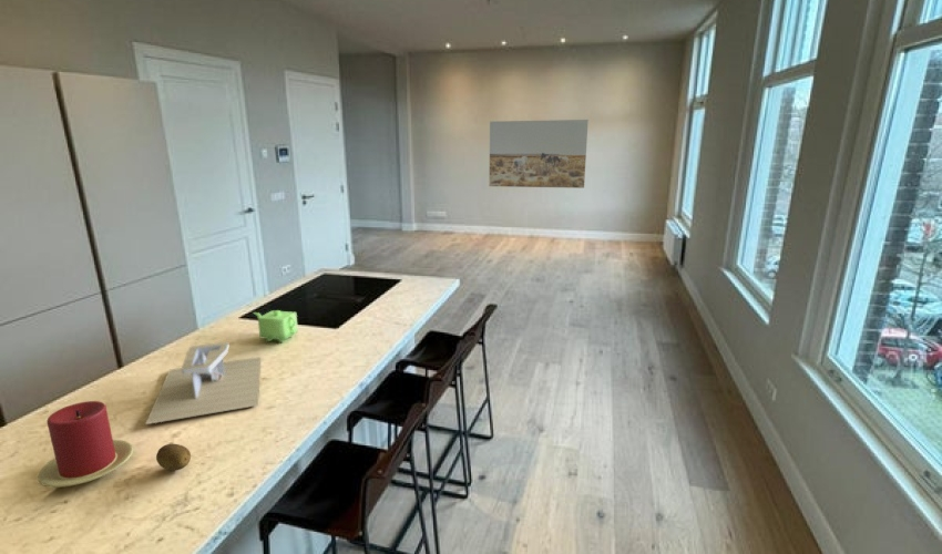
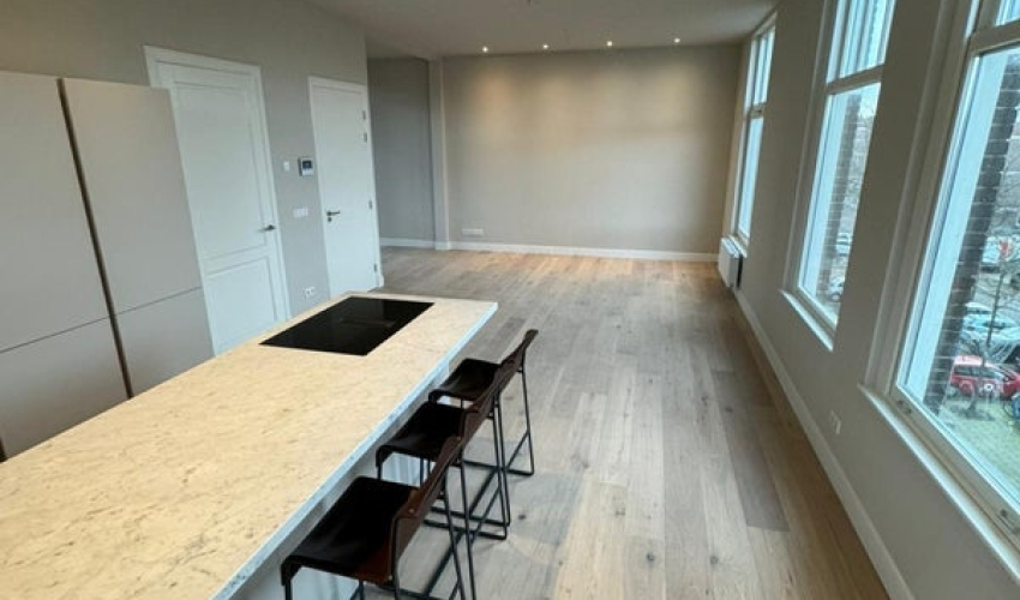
- architectural model [144,341,262,425]
- wall art [488,119,590,189]
- fruit [155,443,192,472]
- teapot [252,309,299,343]
- candle [37,400,134,489]
